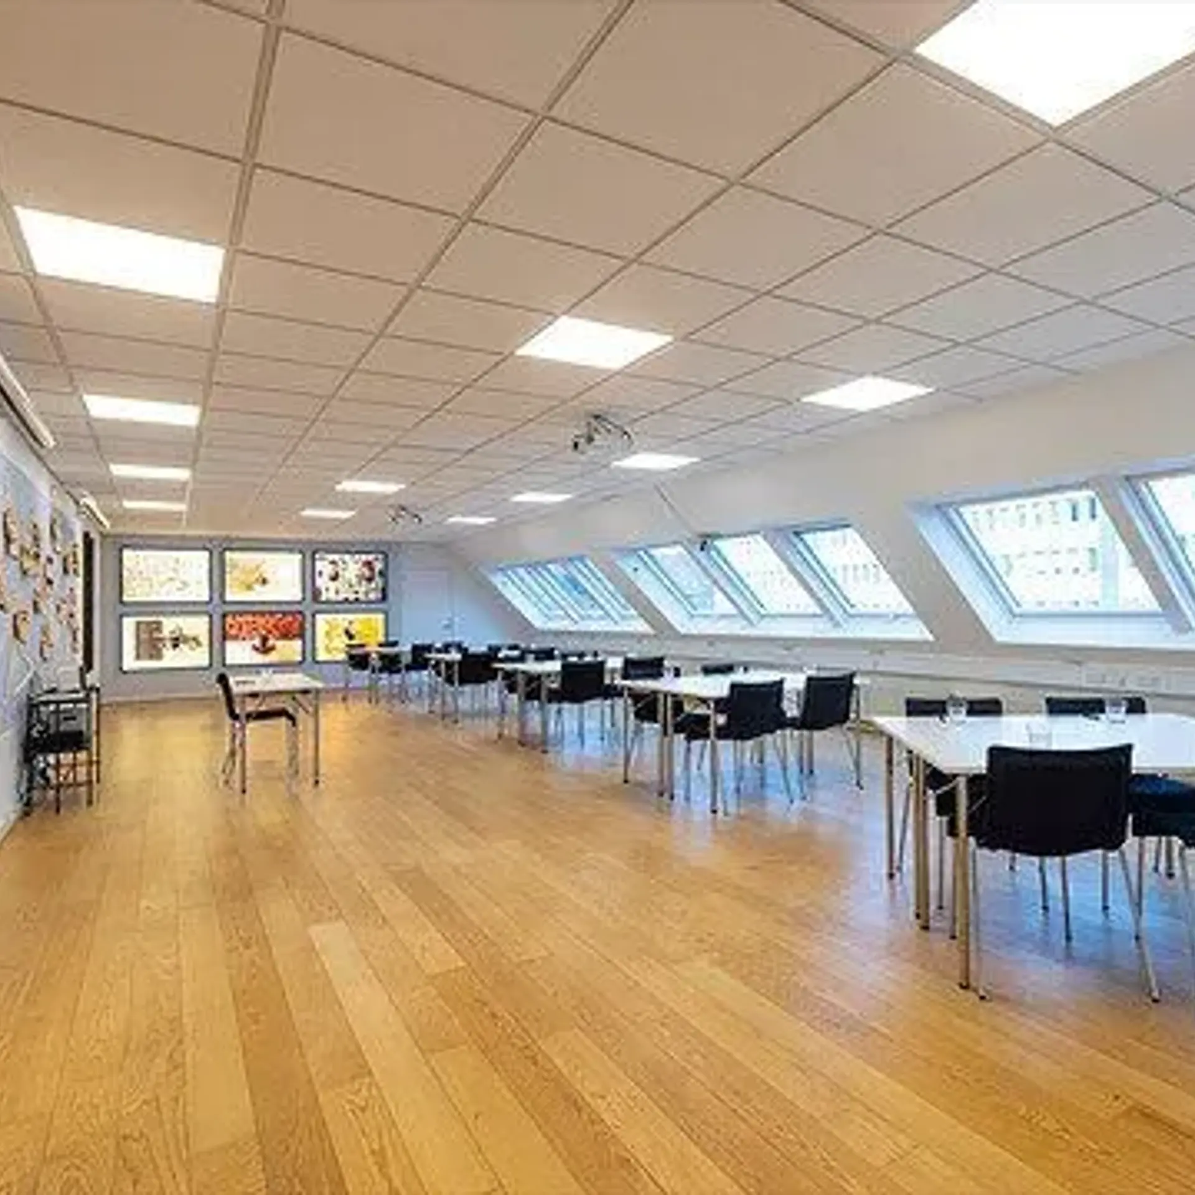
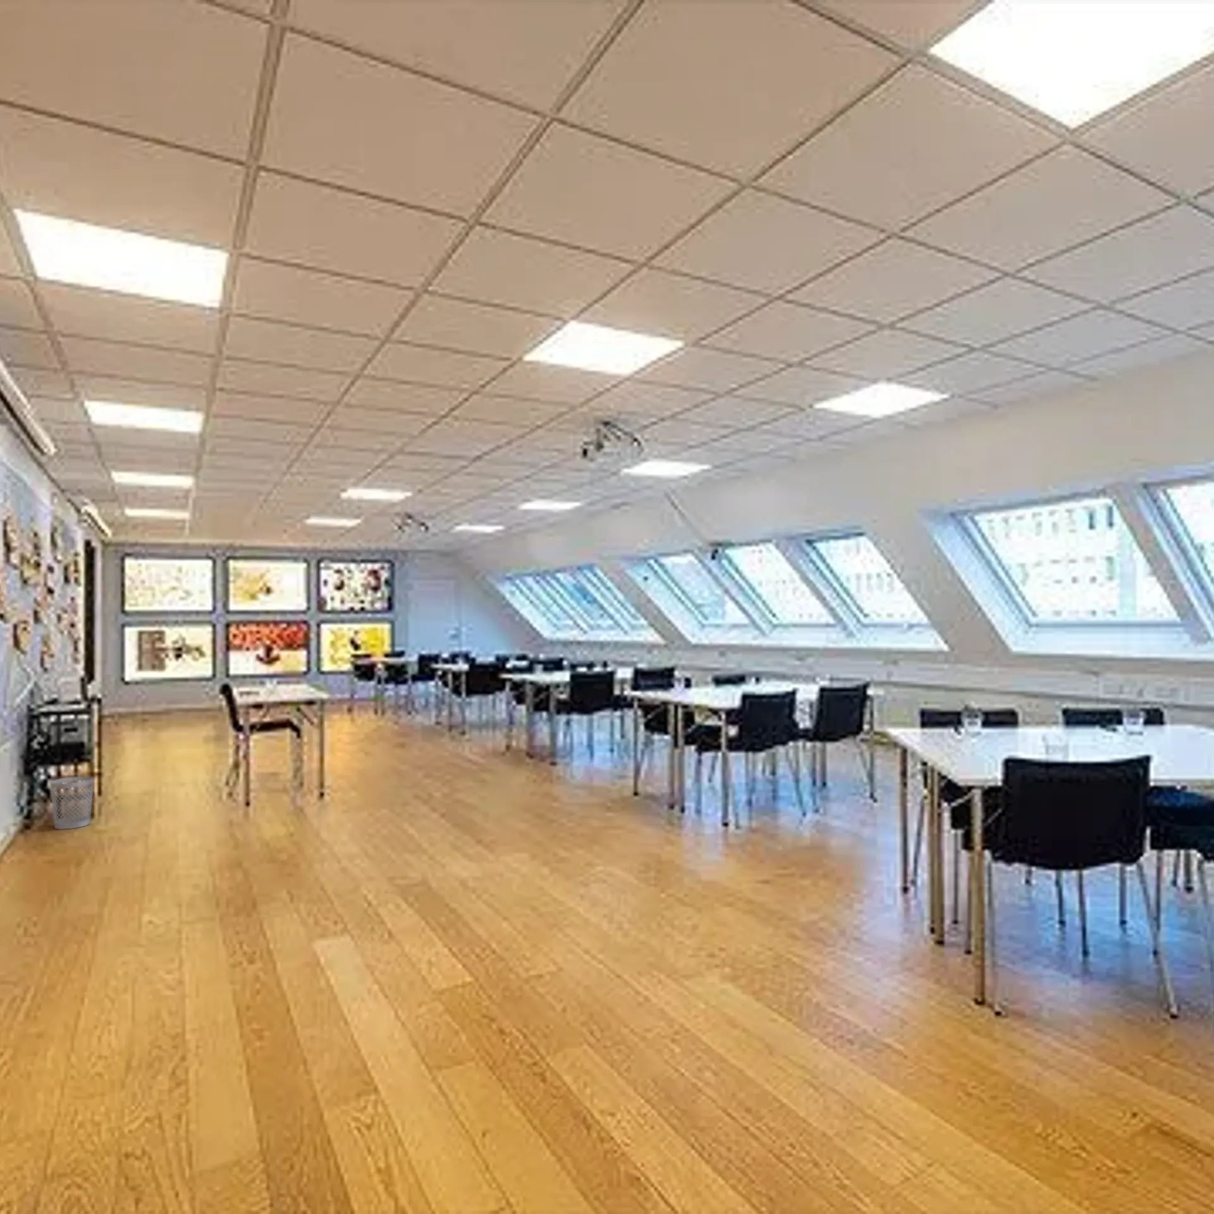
+ wastebasket [49,776,94,830]
